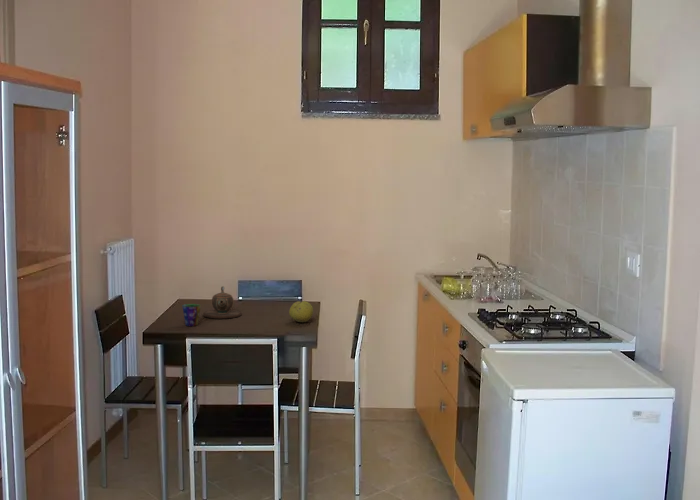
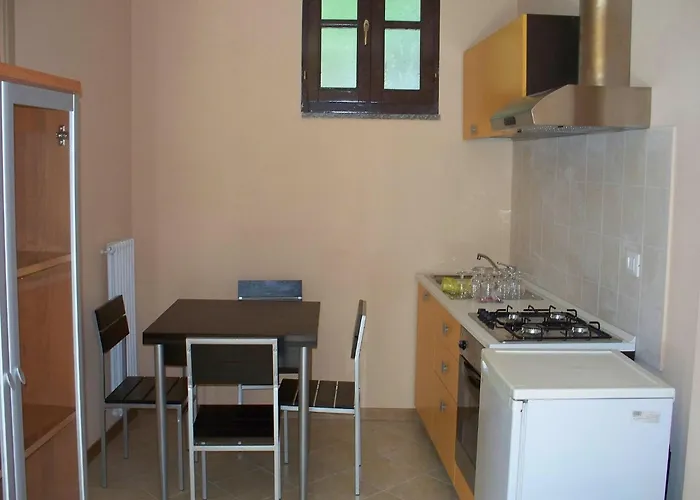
- cup [181,303,202,327]
- teapot [202,286,243,320]
- fruit [288,300,314,323]
